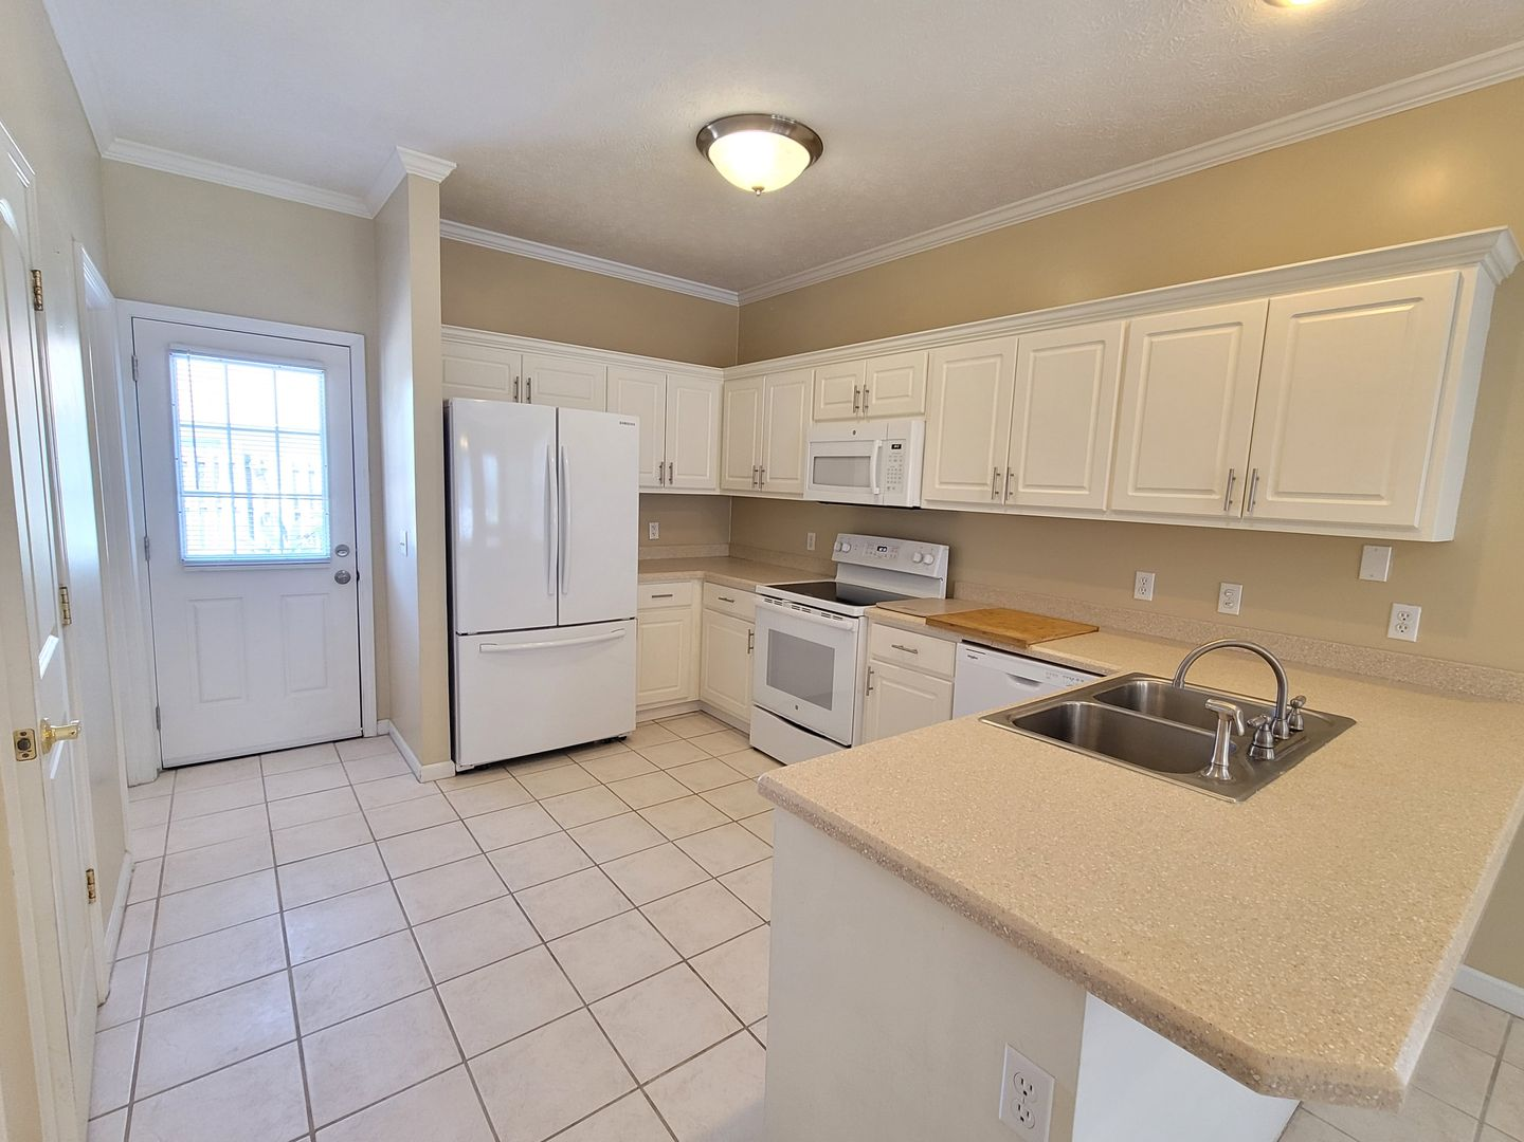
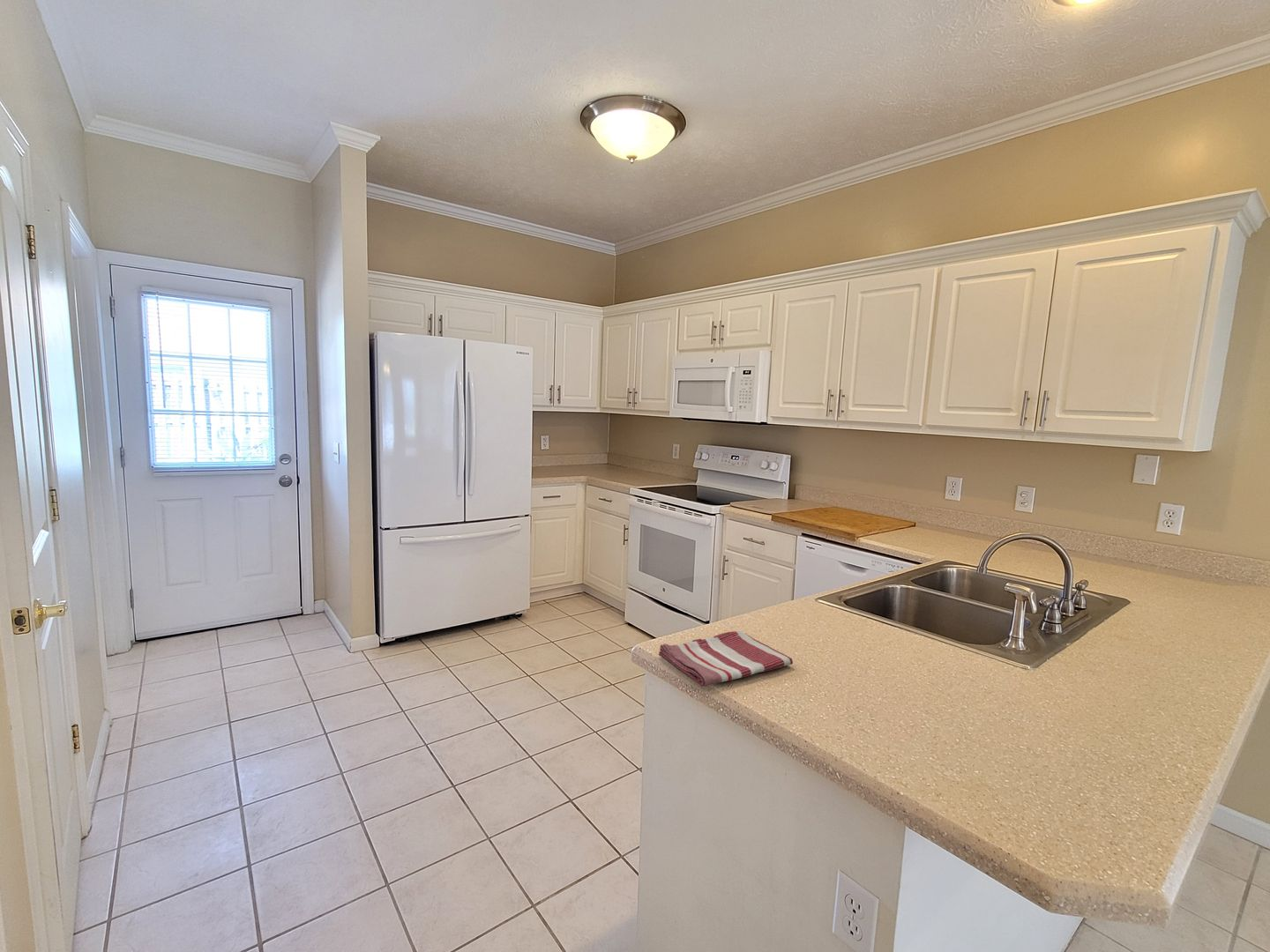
+ dish towel [658,630,794,688]
